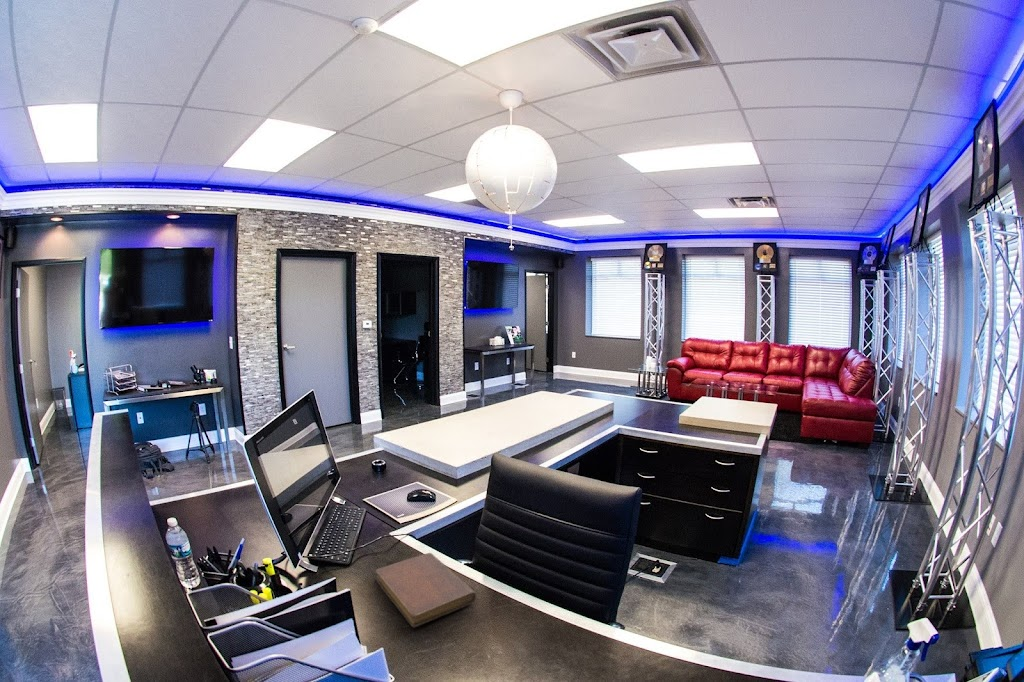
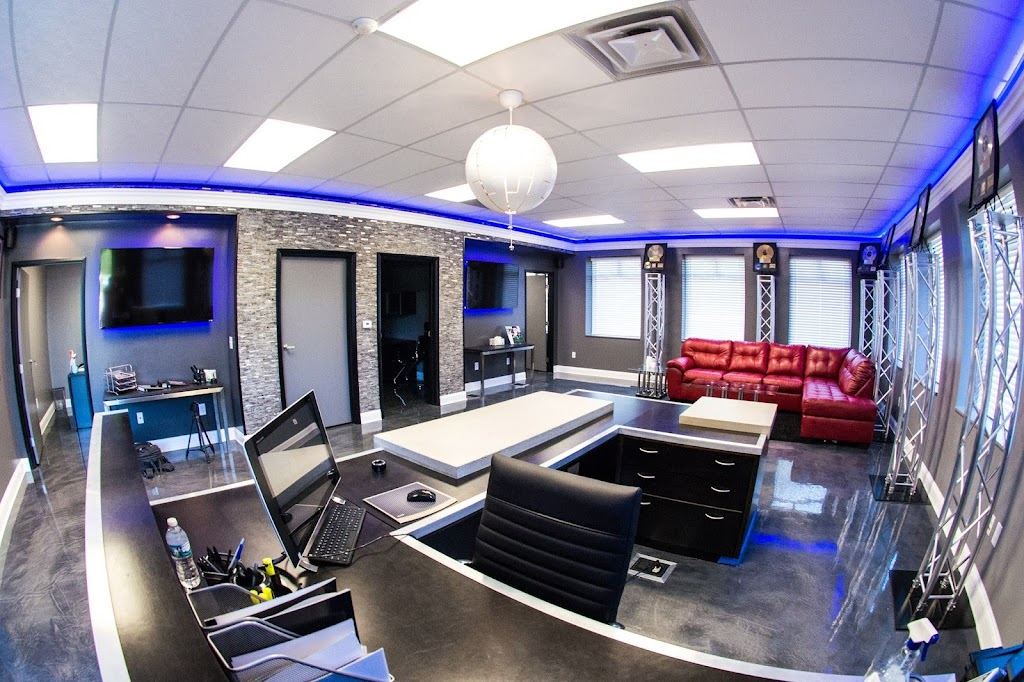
- notebook [374,552,477,628]
